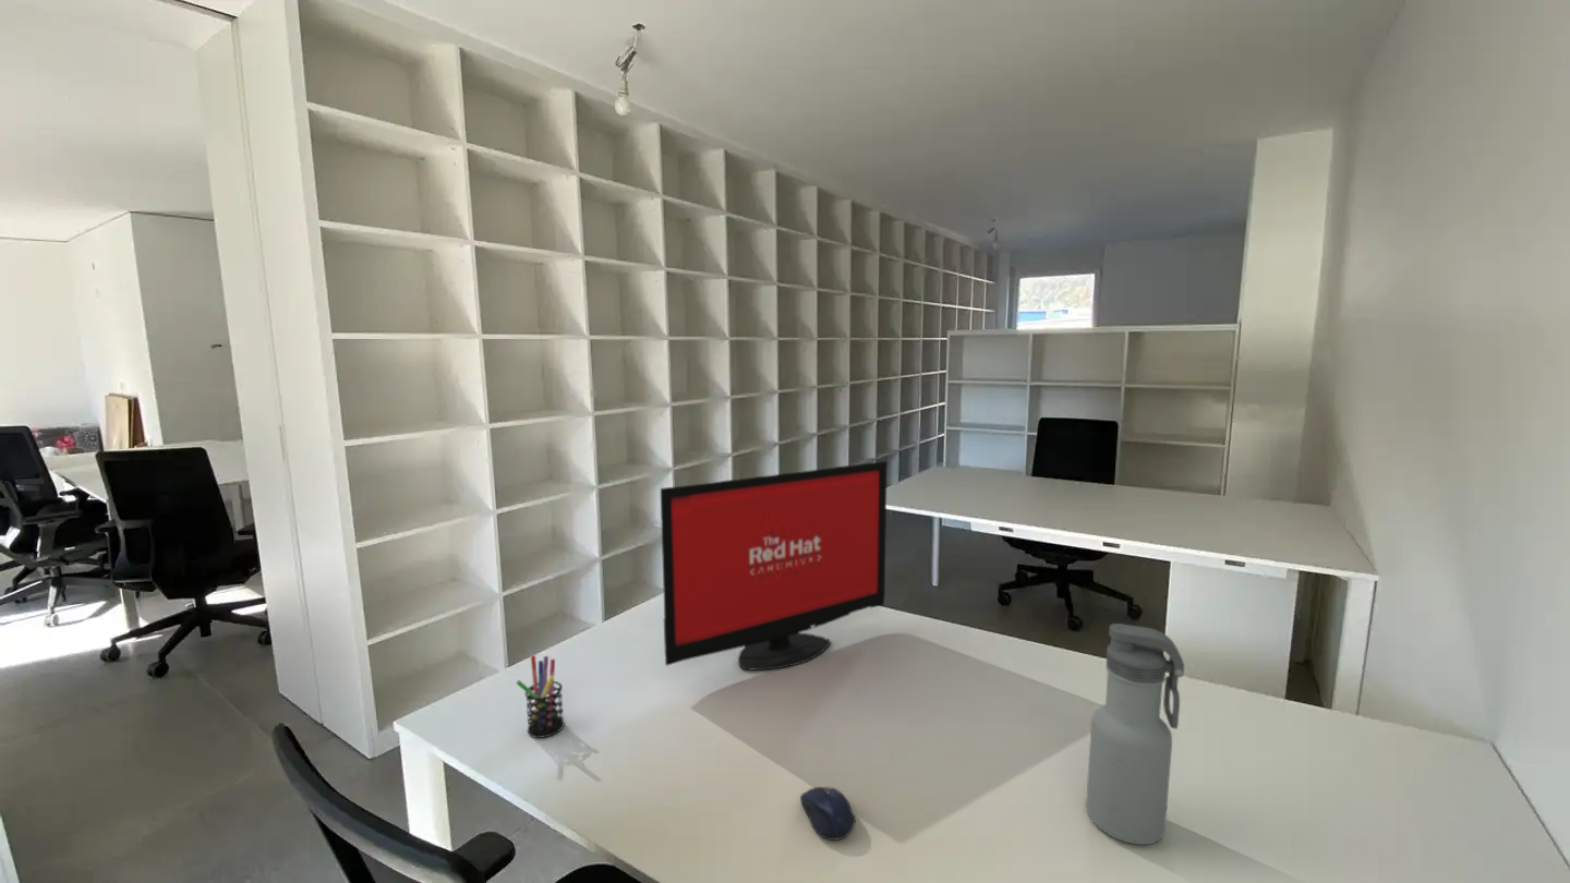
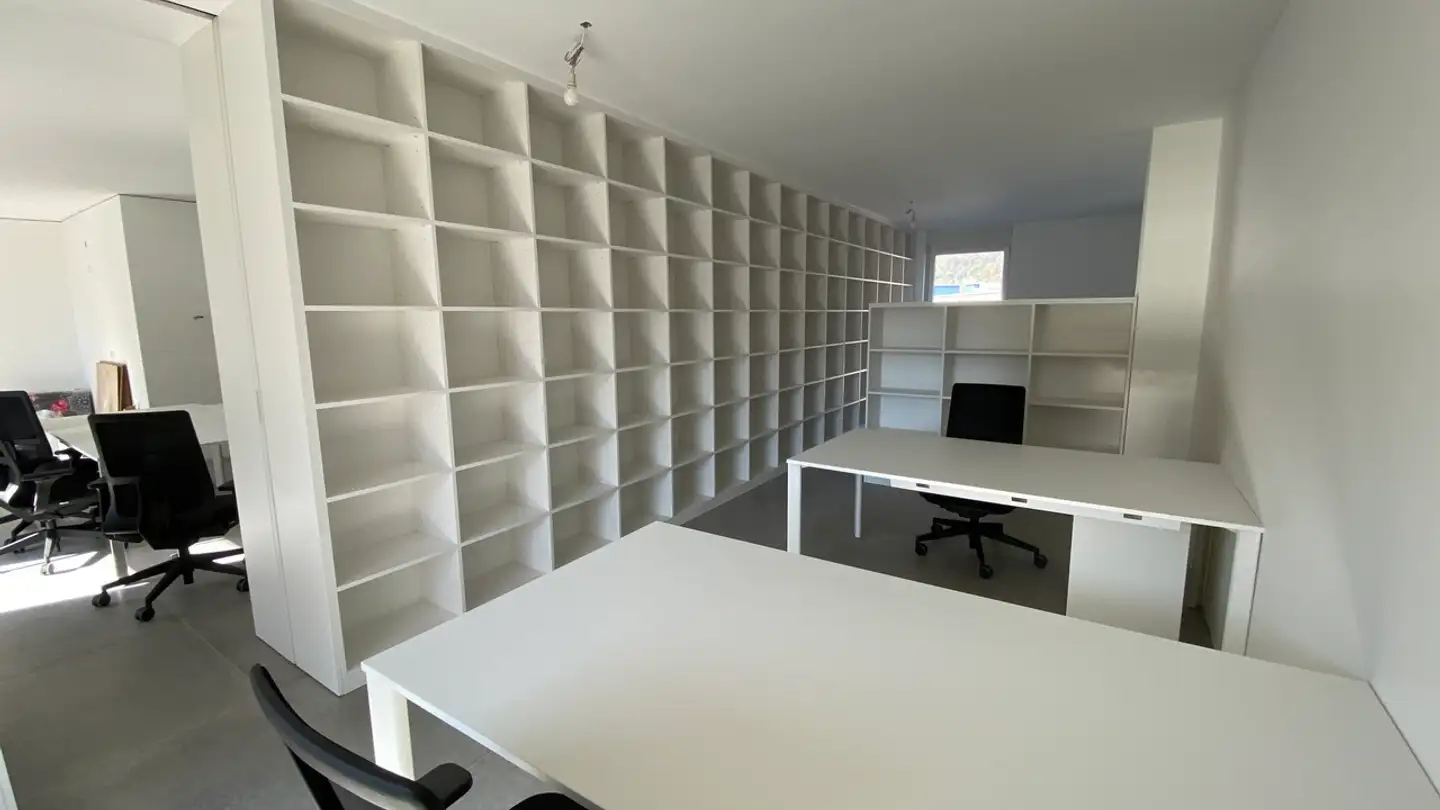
- water bottle [1085,622,1185,846]
- computer monitor [660,460,889,670]
- pen holder [515,654,566,739]
- computer mouse [799,786,857,842]
